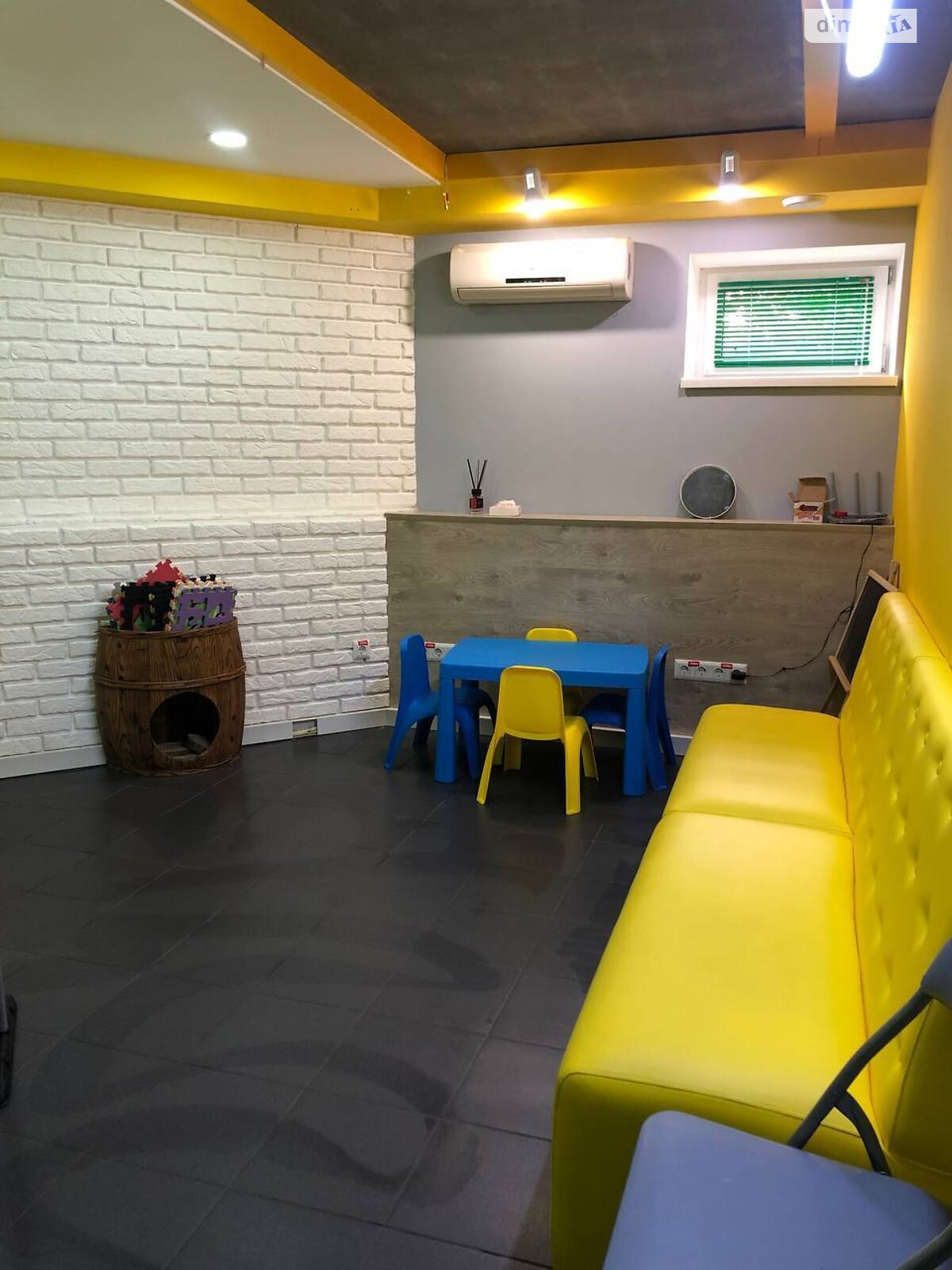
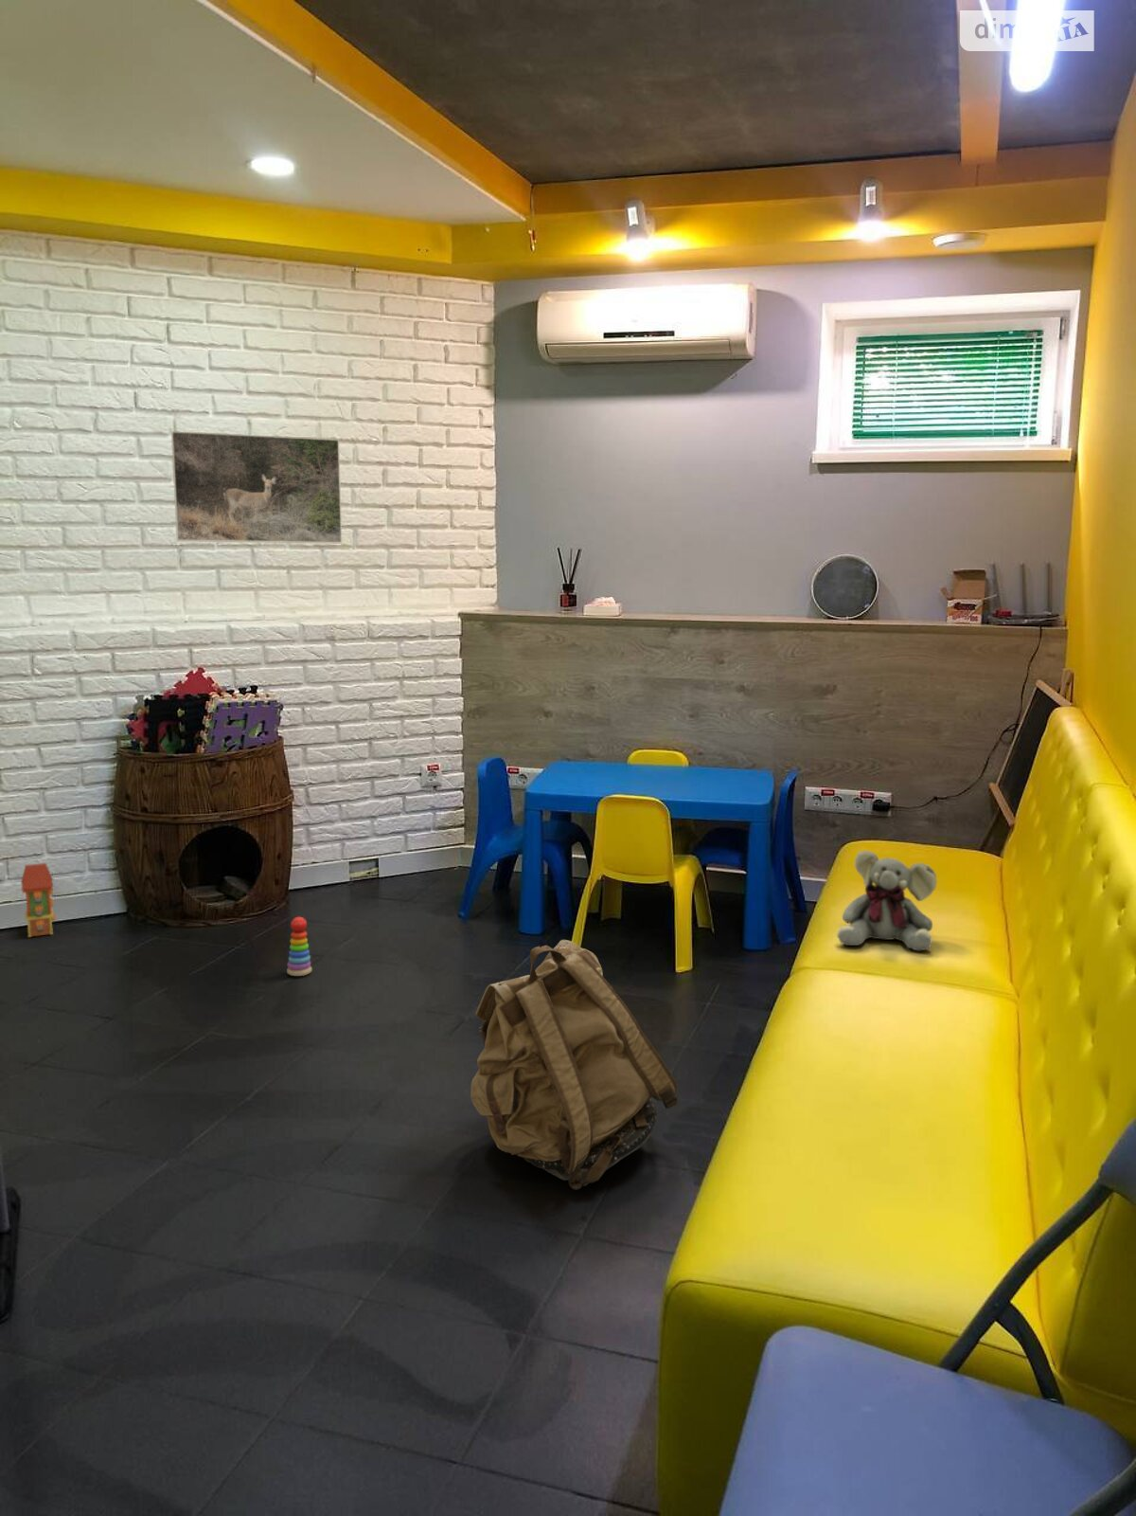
+ stacking toy [286,917,313,976]
+ backpack [469,939,679,1190]
+ plush elephant [836,850,937,953]
+ toy house [20,862,57,938]
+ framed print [171,430,342,544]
